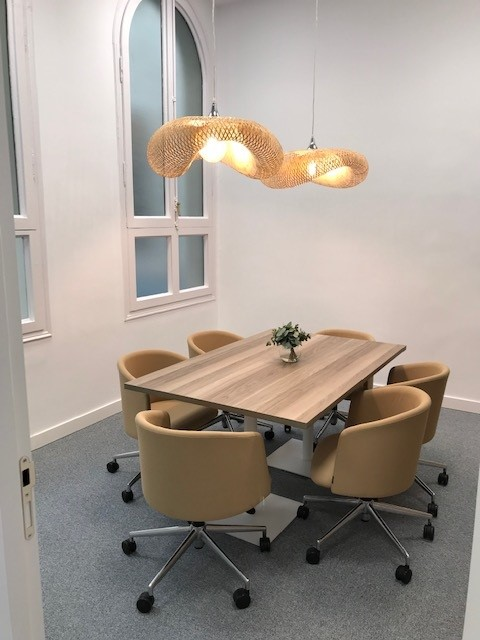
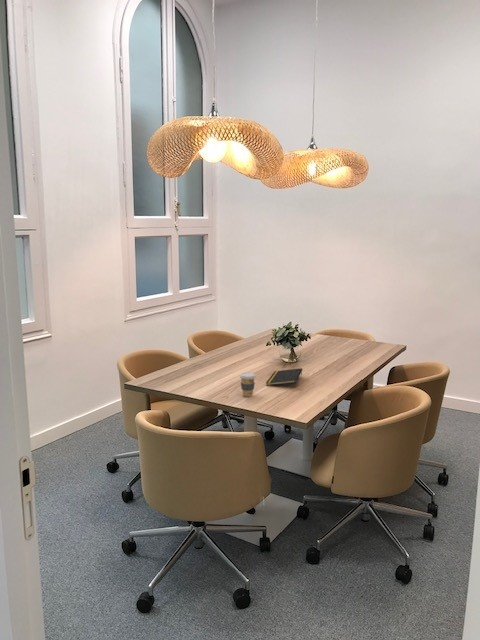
+ coffee cup [239,372,257,398]
+ notepad [265,367,303,386]
